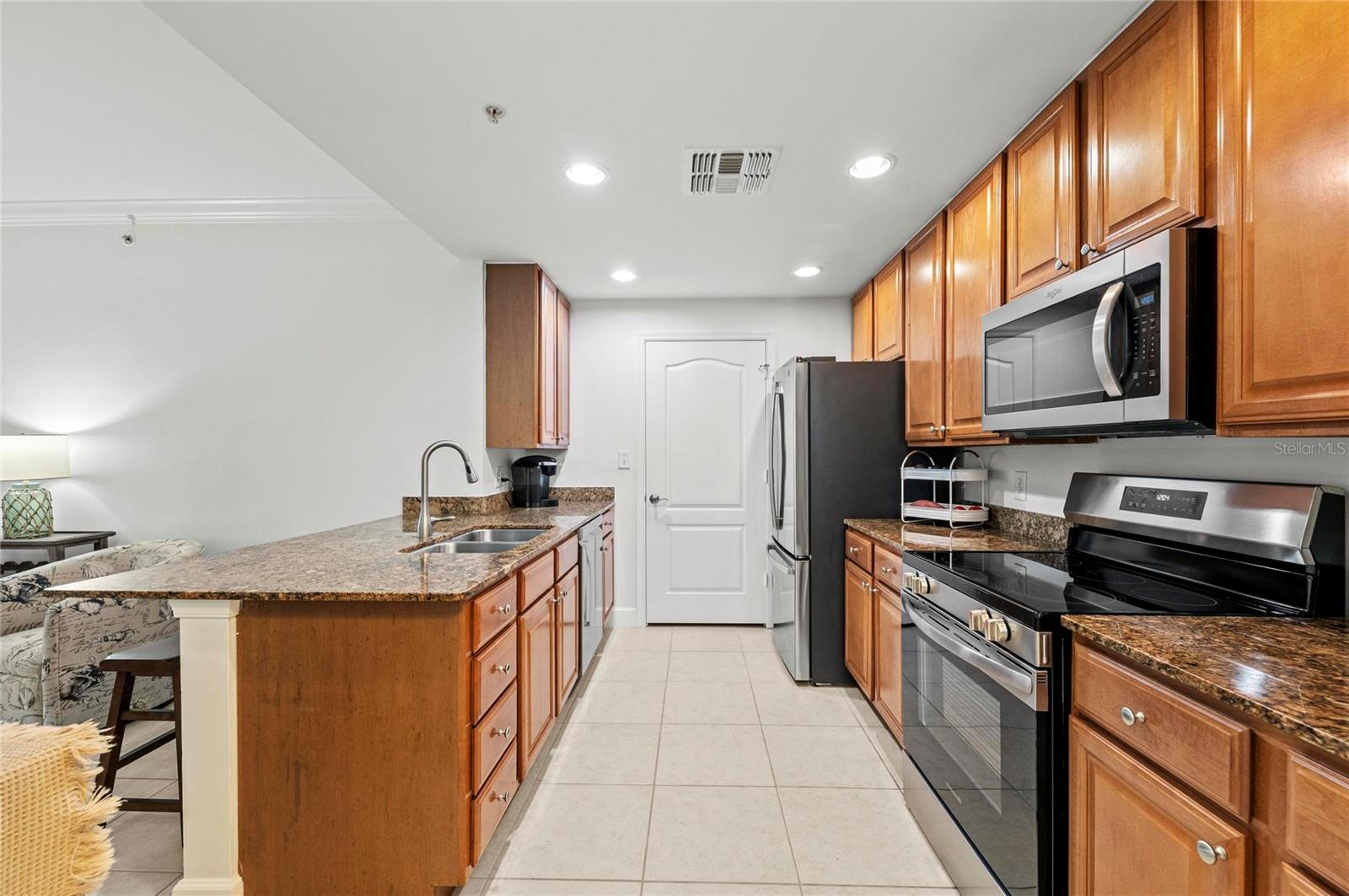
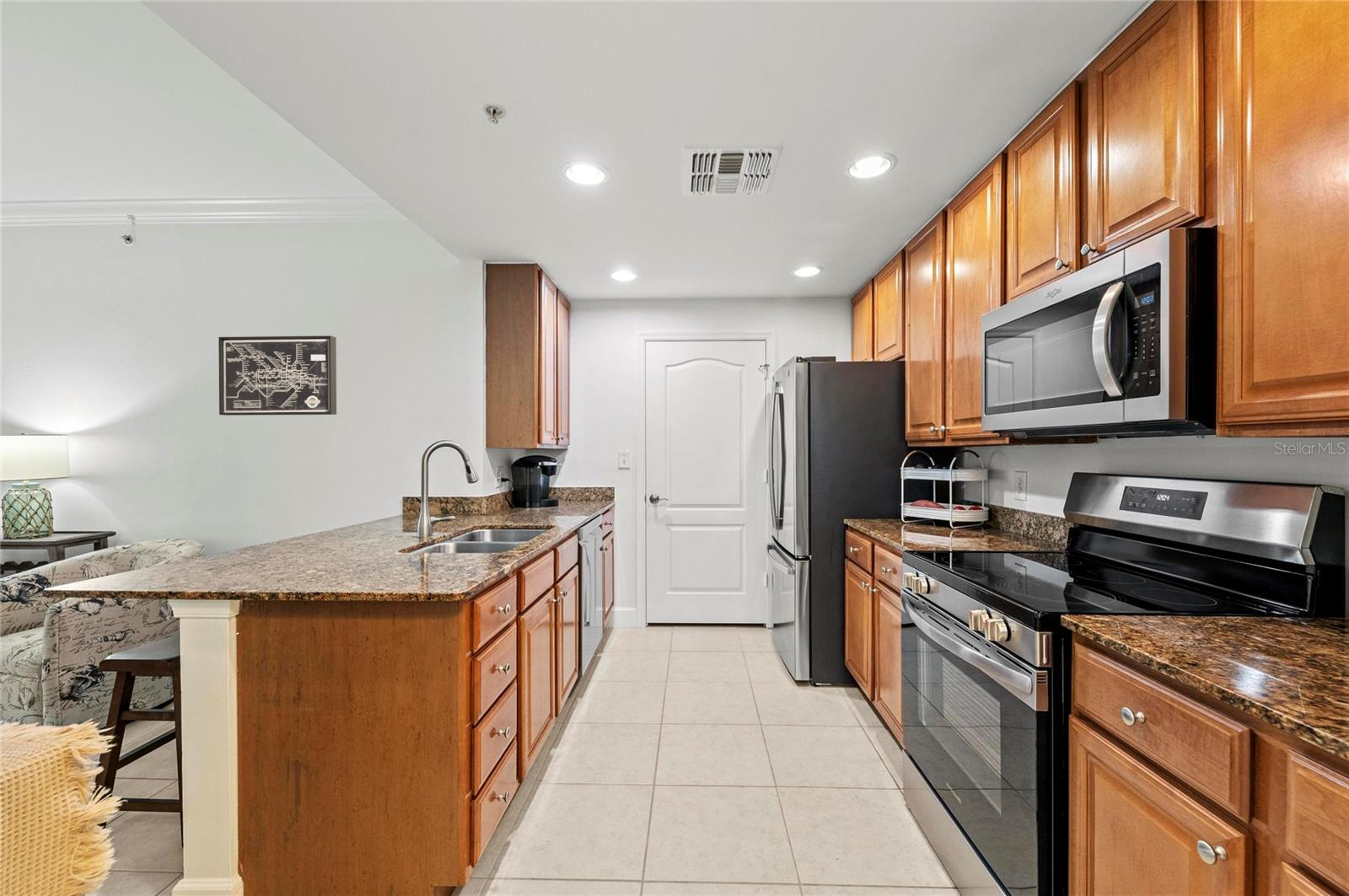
+ wall art [218,335,337,416]
